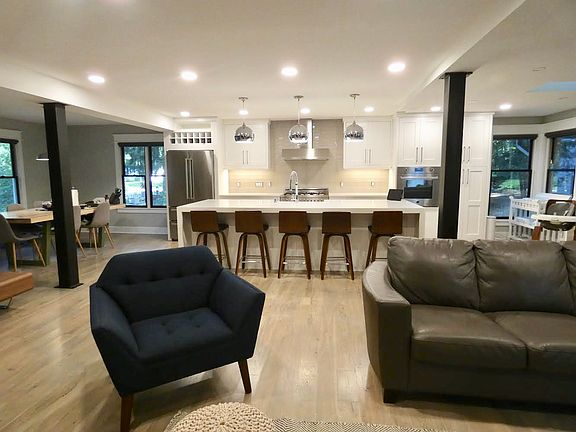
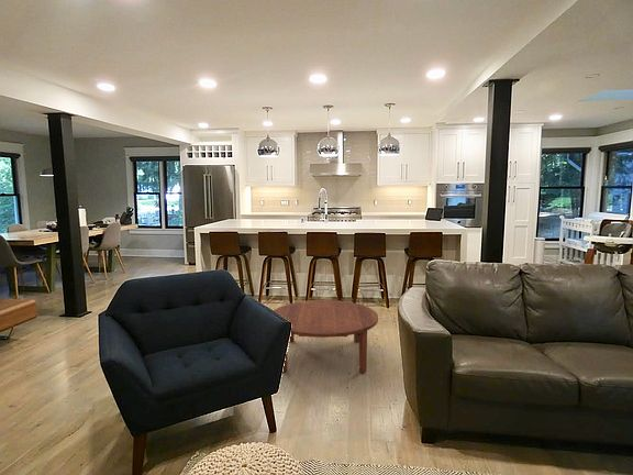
+ coffee table [273,299,379,374]
